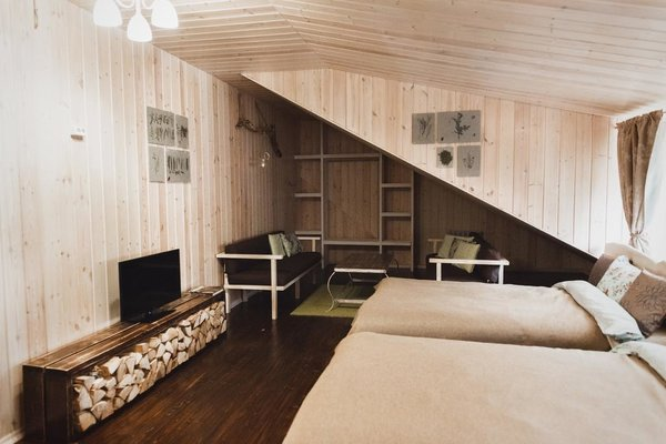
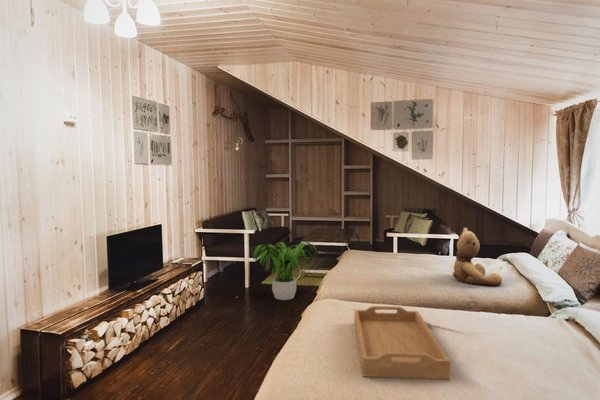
+ teddy bear [451,227,503,287]
+ potted plant [252,241,318,301]
+ serving tray [354,305,452,380]
